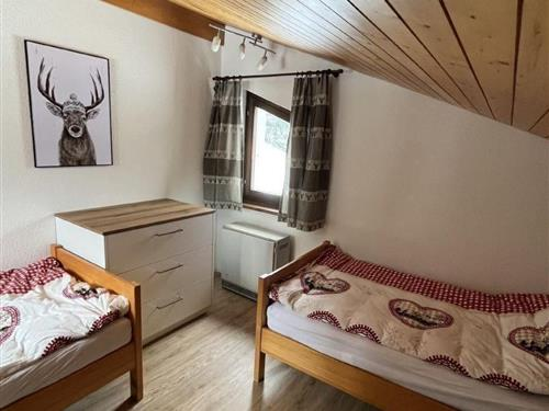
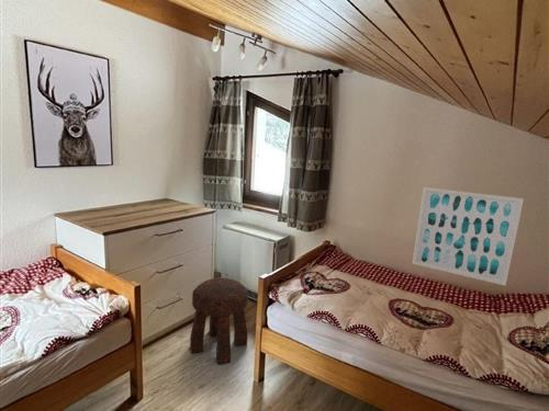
+ stool [189,277,249,366]
+ wall art [411,186,525,286]
